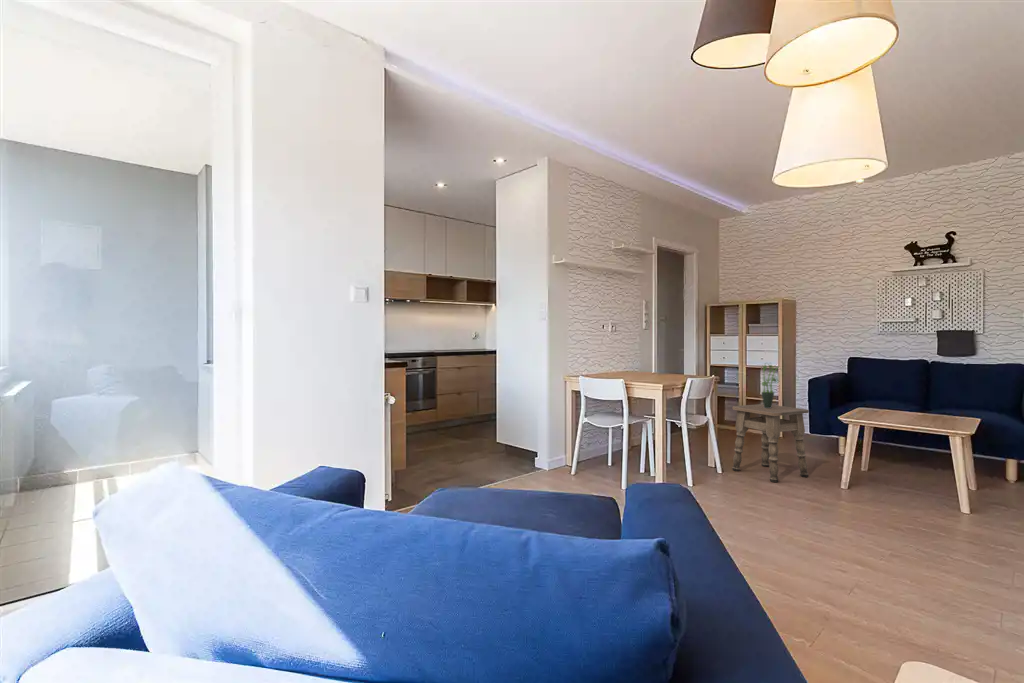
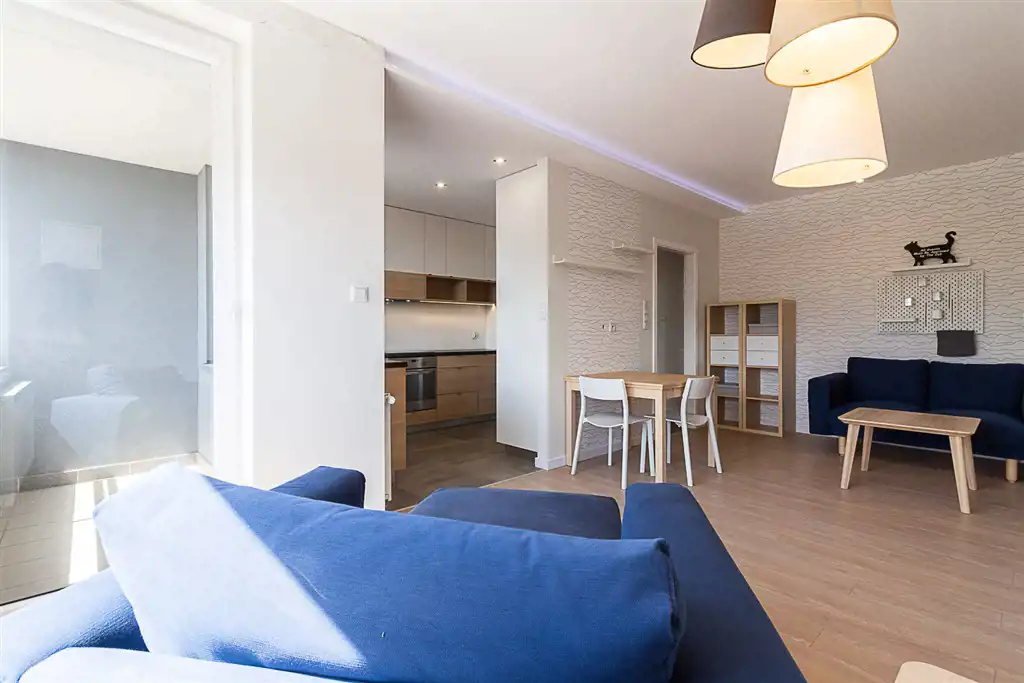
- potted plant [760,362,783,408]
- side table [731,403,810,483]
